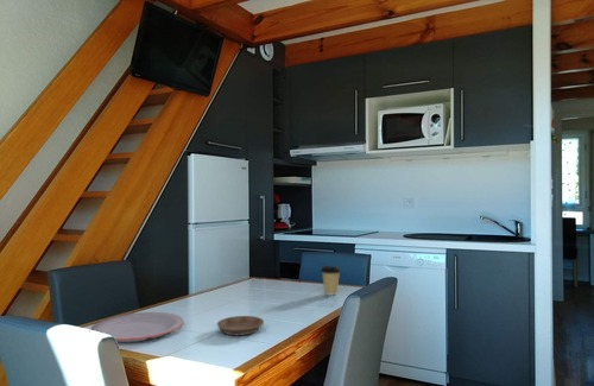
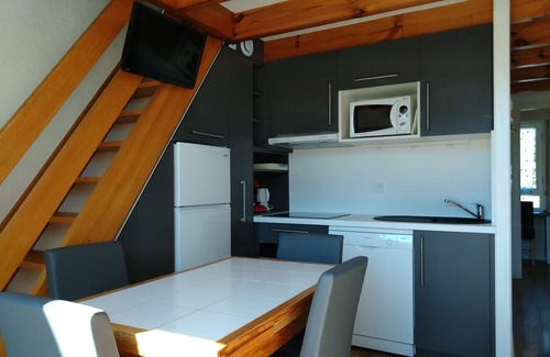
- plate [89,311,185,343]
- coffee cup [320,265,342,296]
- saucer [216,315,265,336]
